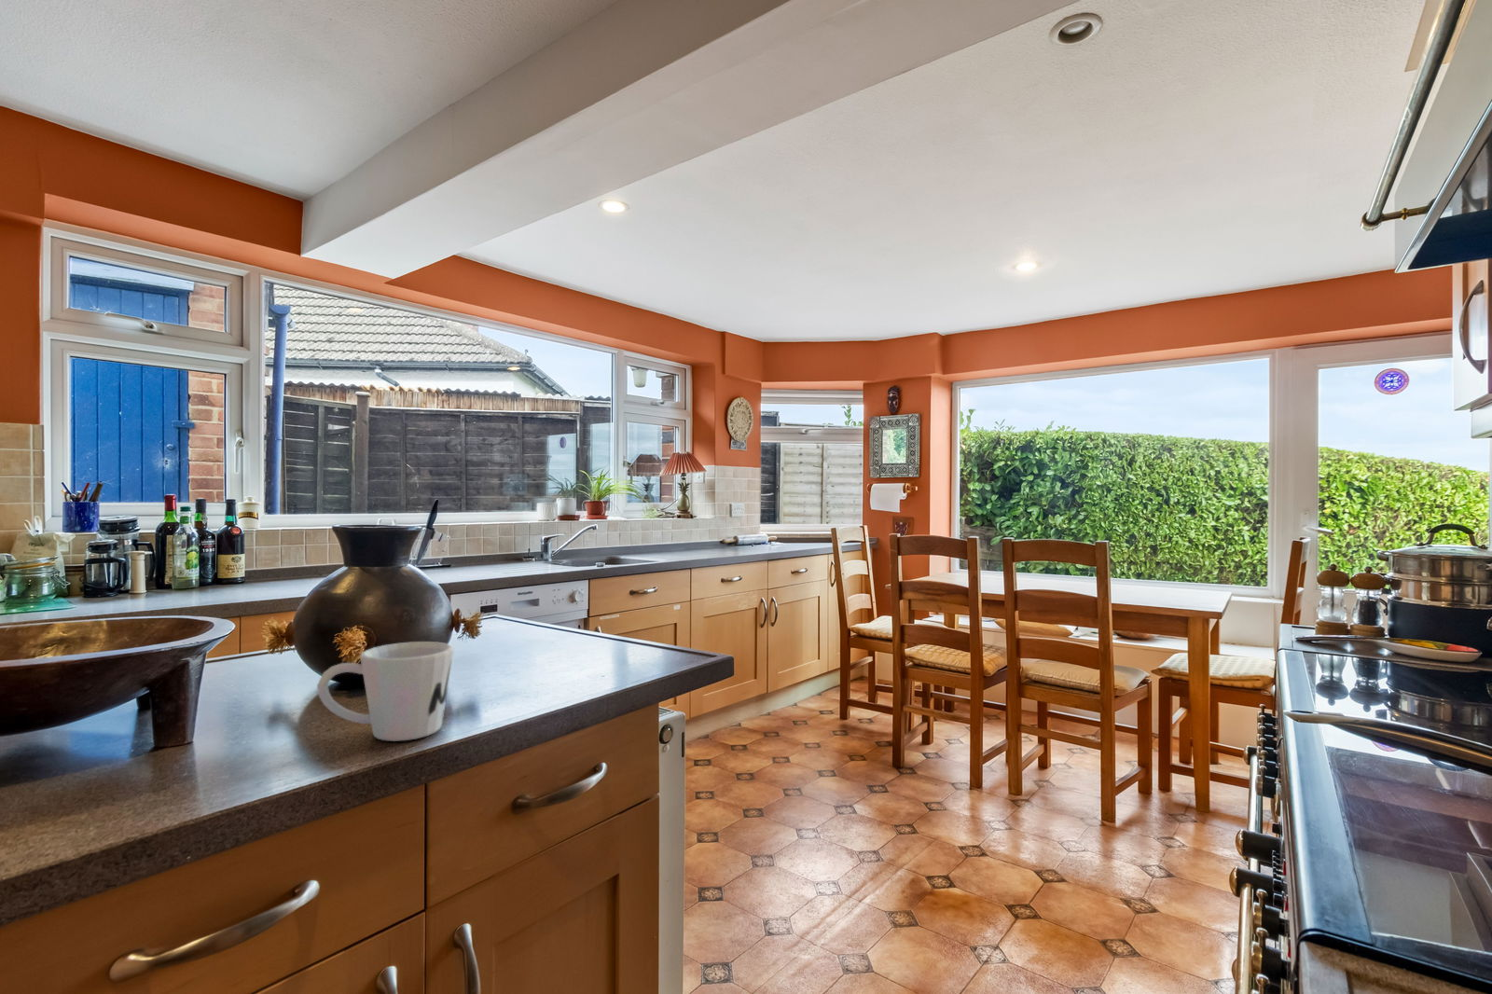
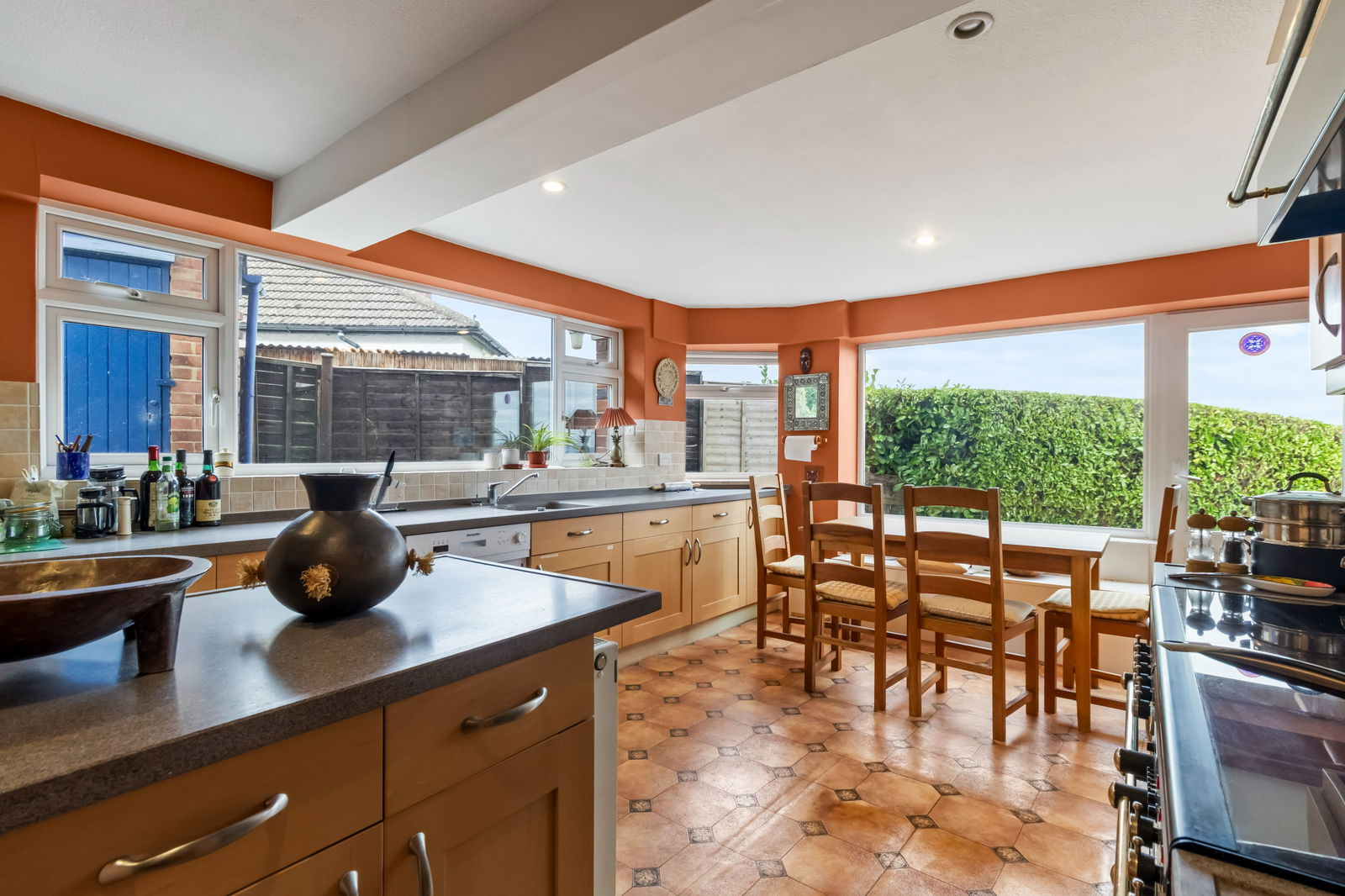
- mug [316,640,455,742]
